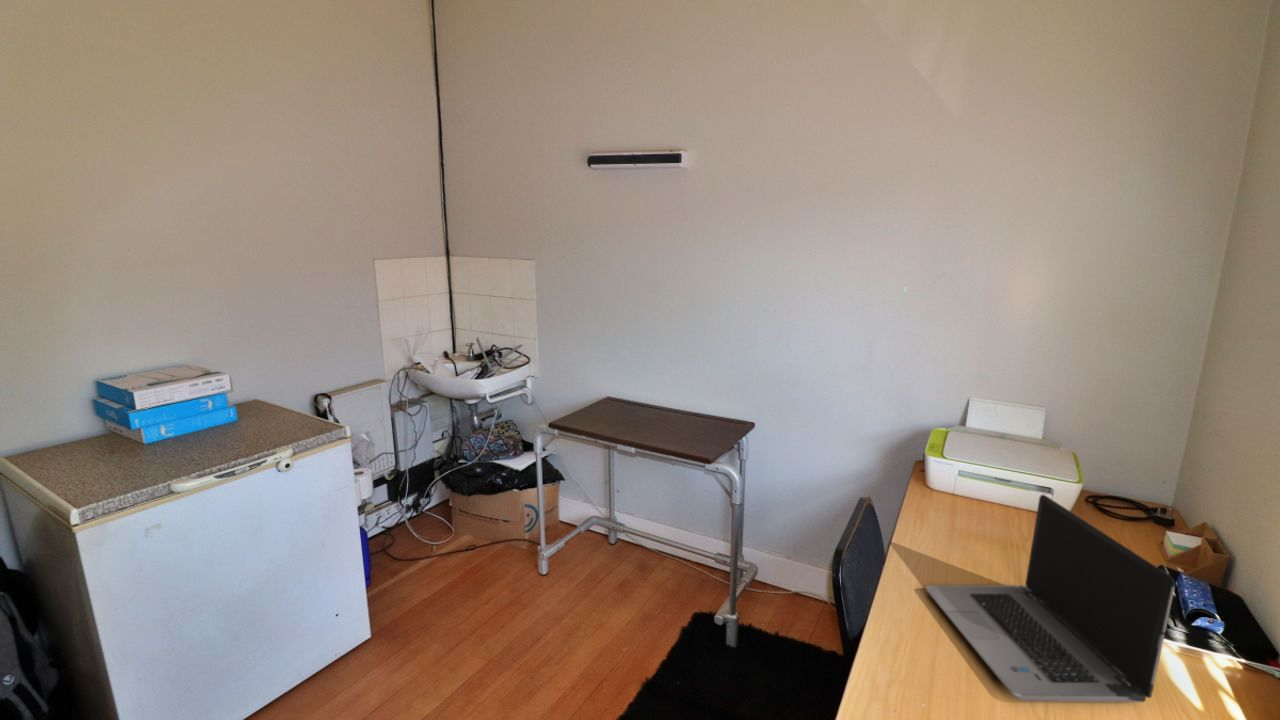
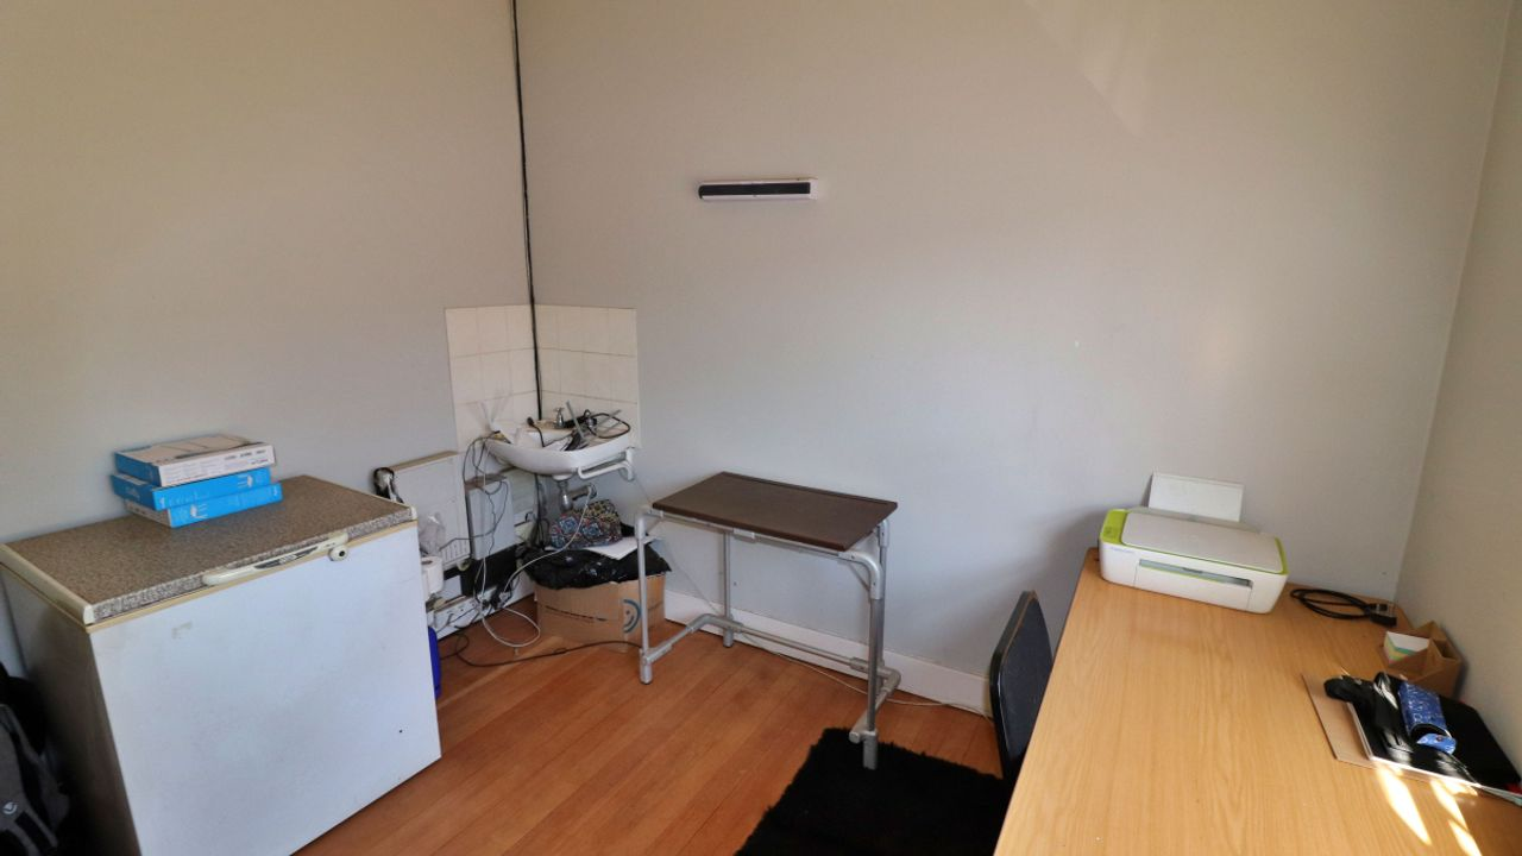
- laptop computer [925,494,1176,703]
